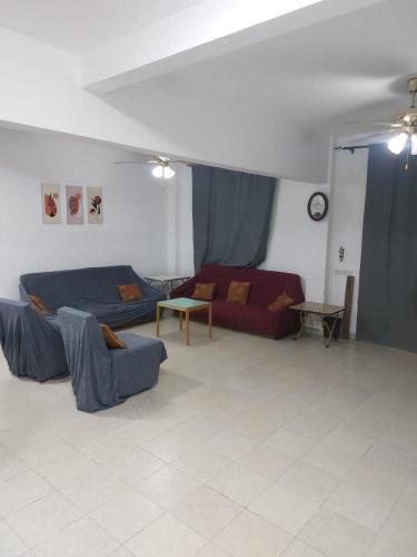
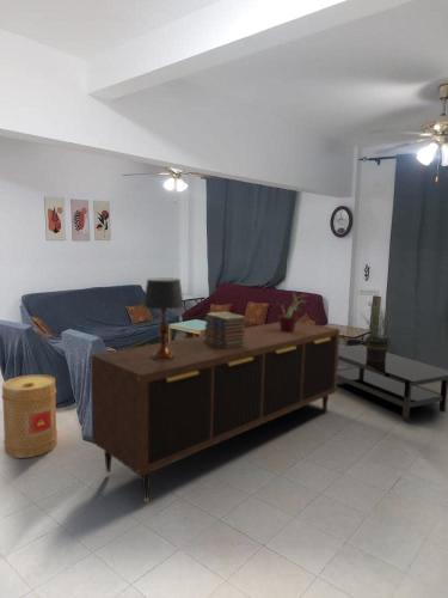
+ sideboard [90,321,340,504]
+ basket [0,373,59,459]
+ book stack [203,311,247,349]
+ potted plant [274,291,307,332]
+ table lamp [142,276,185,360]
+ coffee table [337,343,448,422]
+ potted plant [358,300,400,361]
